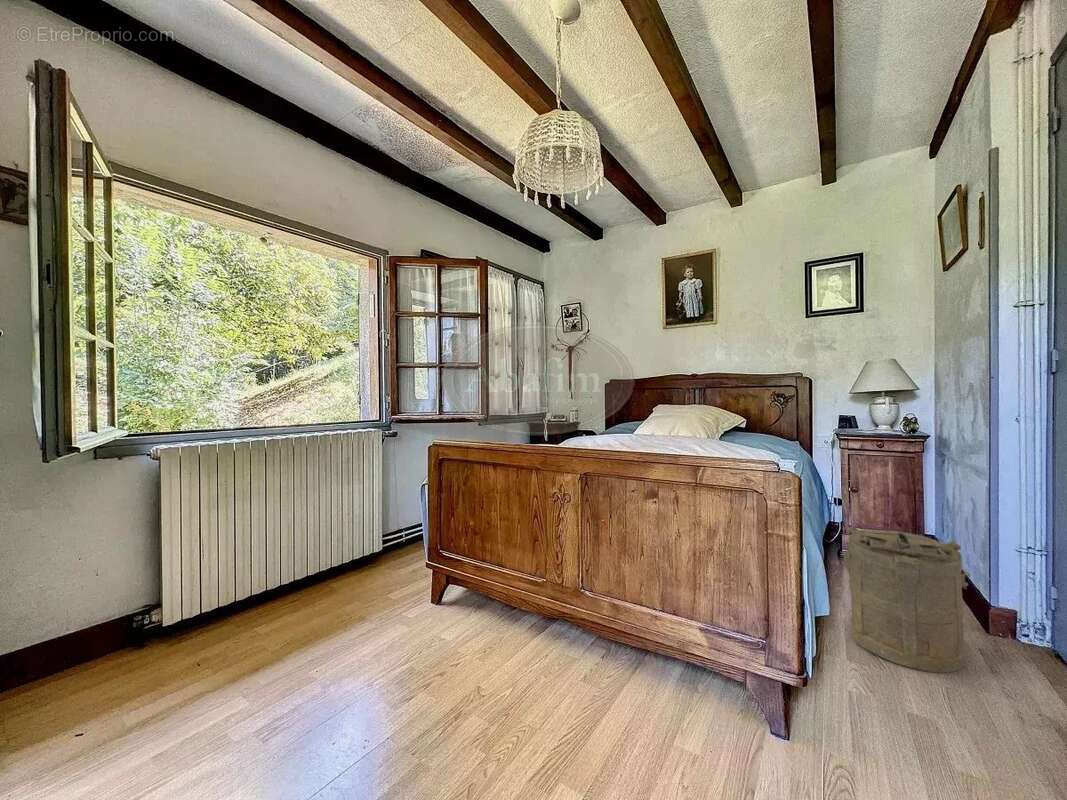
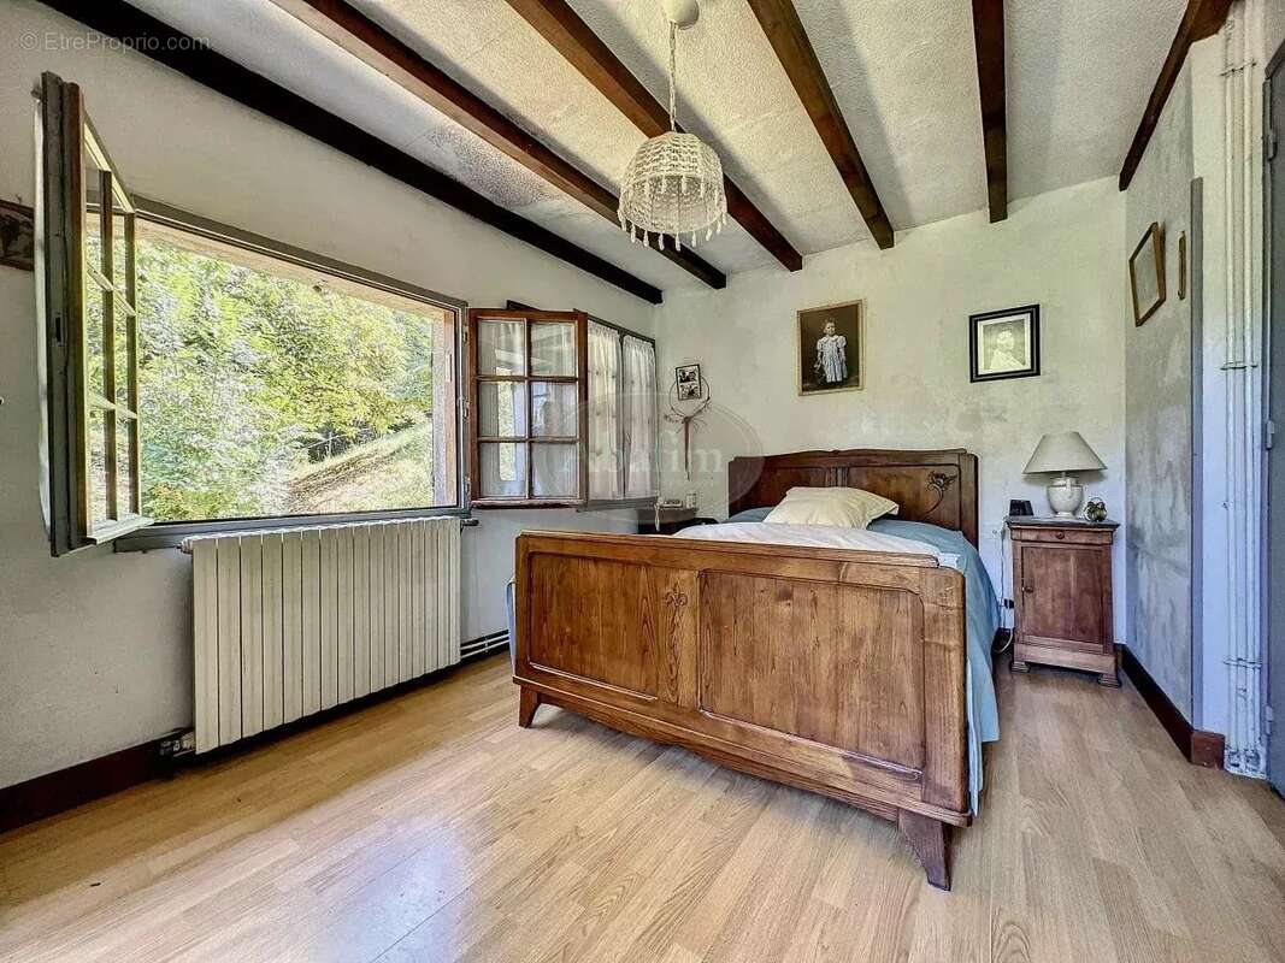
- laundry hamper [843,526,971,674]
